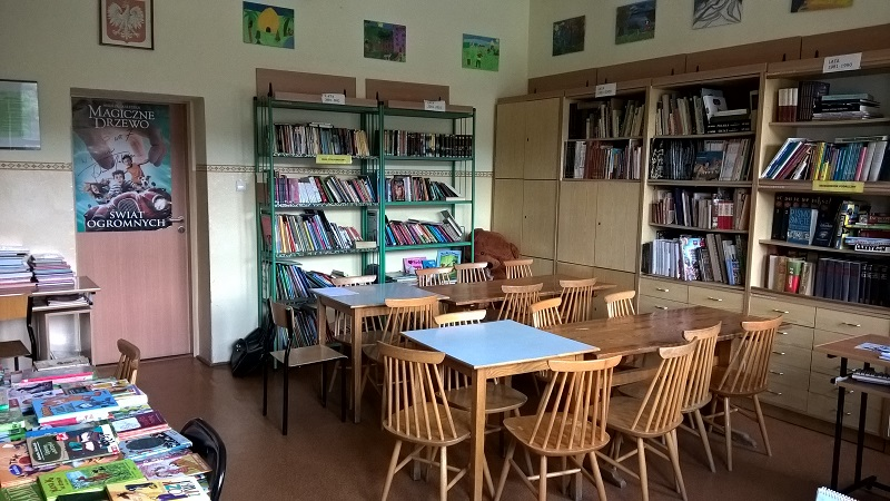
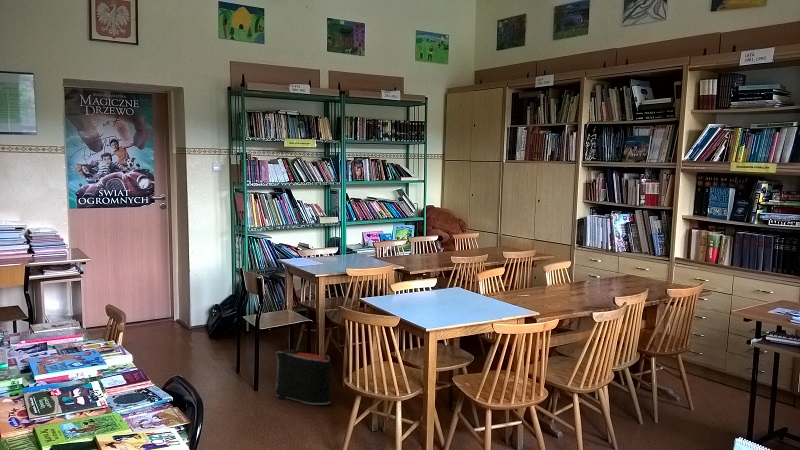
+ backpack [274,348,332,406]
